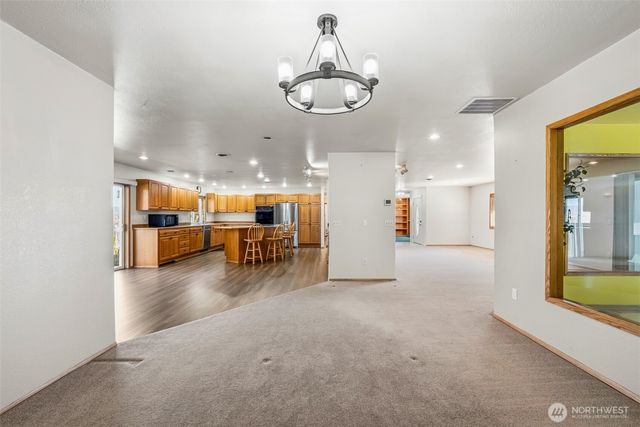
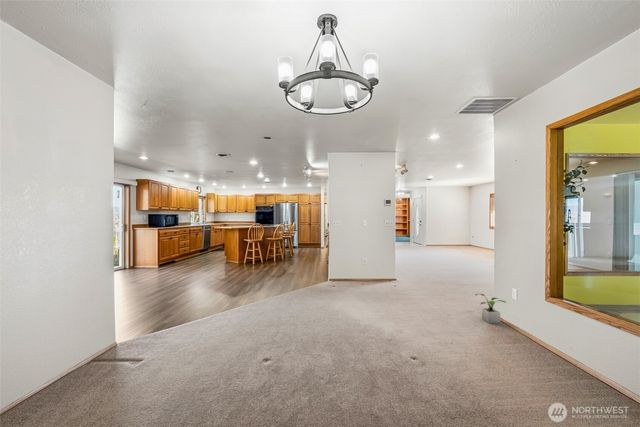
+ potted plant [474,293,507,324]
